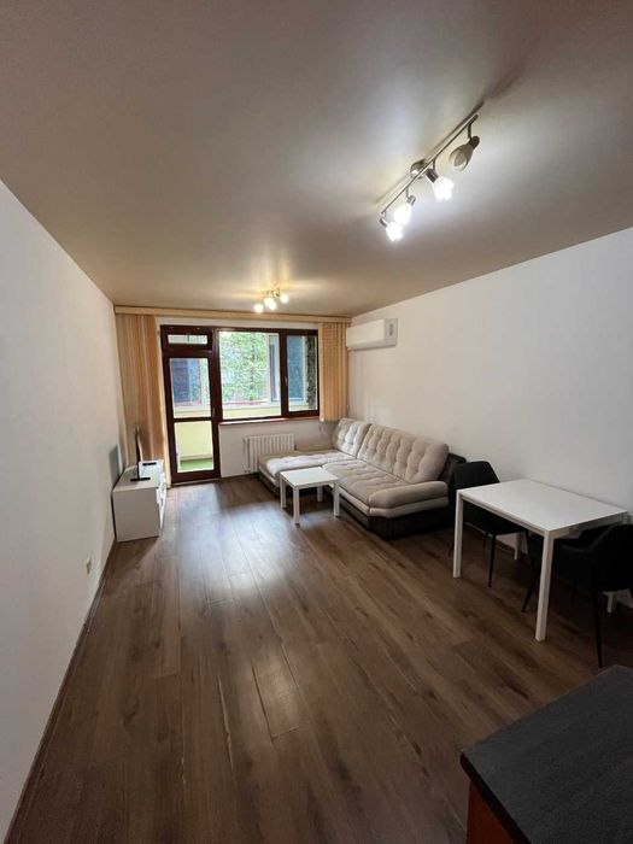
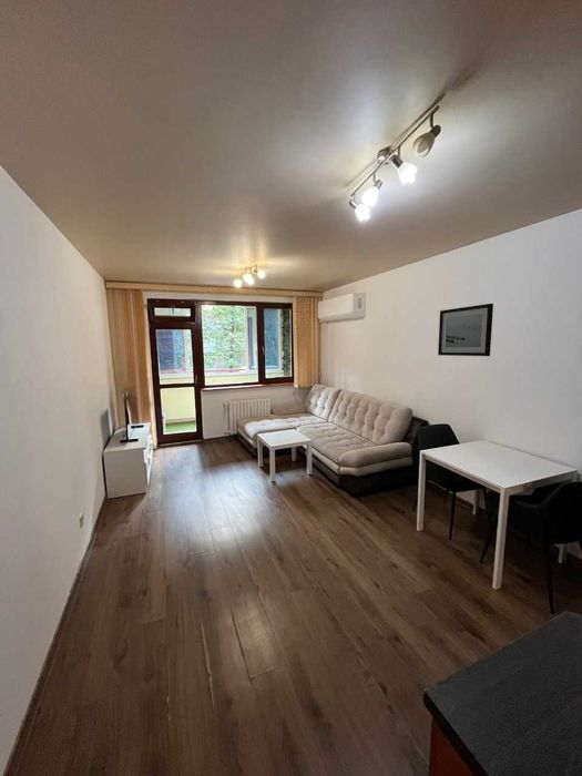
+ wall art [437,303,494,357]
